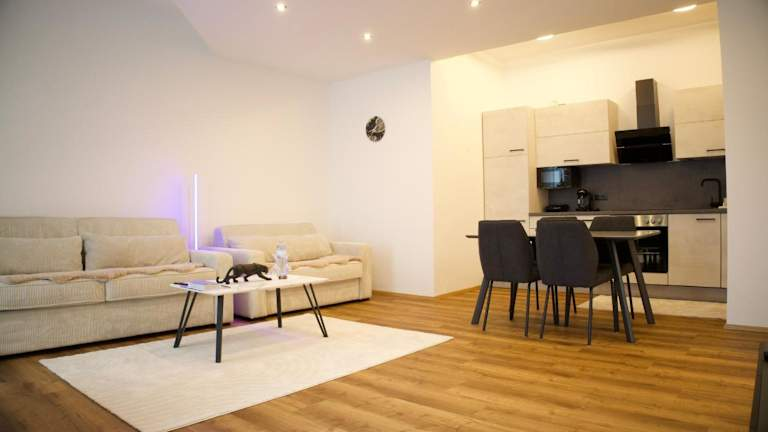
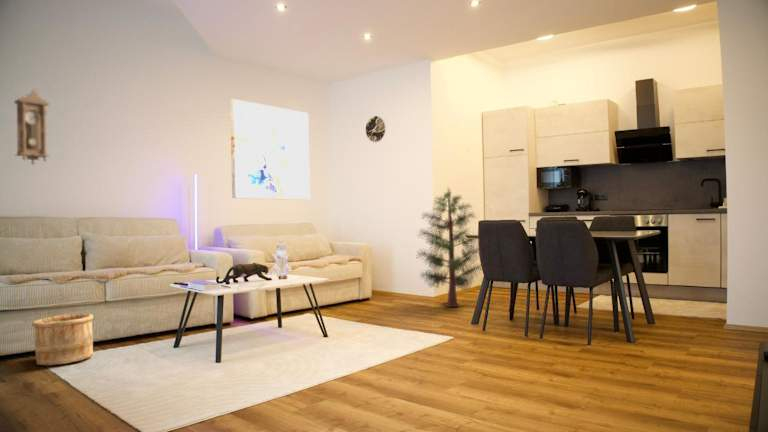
+ wooden bucket [31,313,94,367]
+ pendulum clock [13,89,50,166]
+ pine tree [415,187,483,308]
+ wall art [229,98,311,201]
